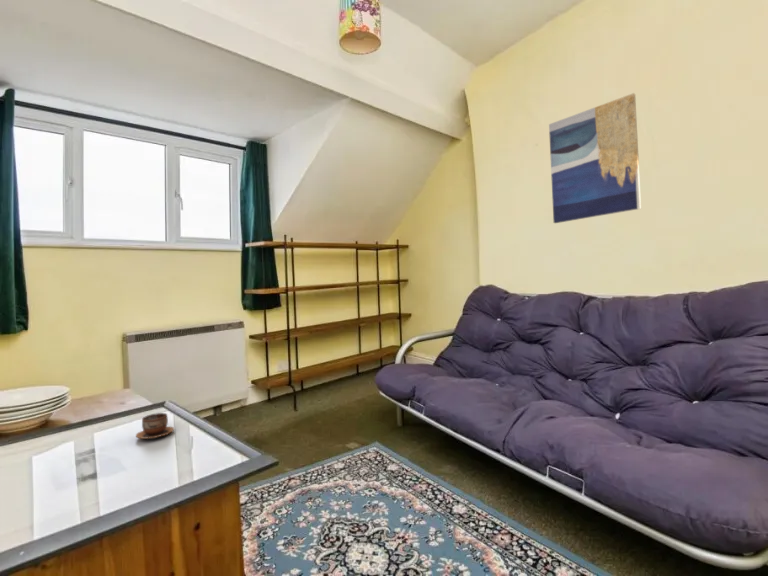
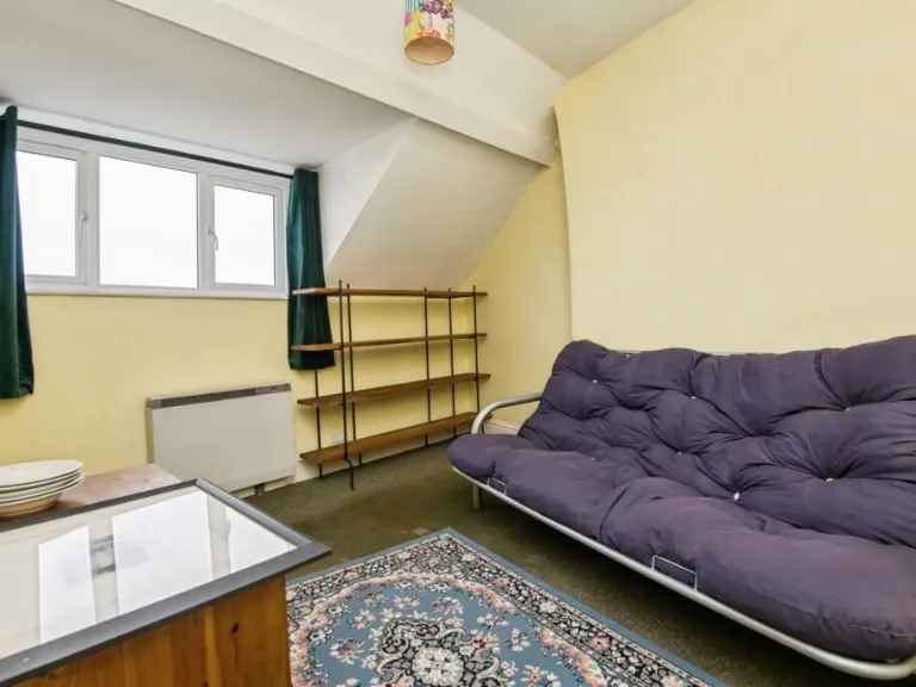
- wall art [548,92,642,224]
- cup [135,412,176,440]
